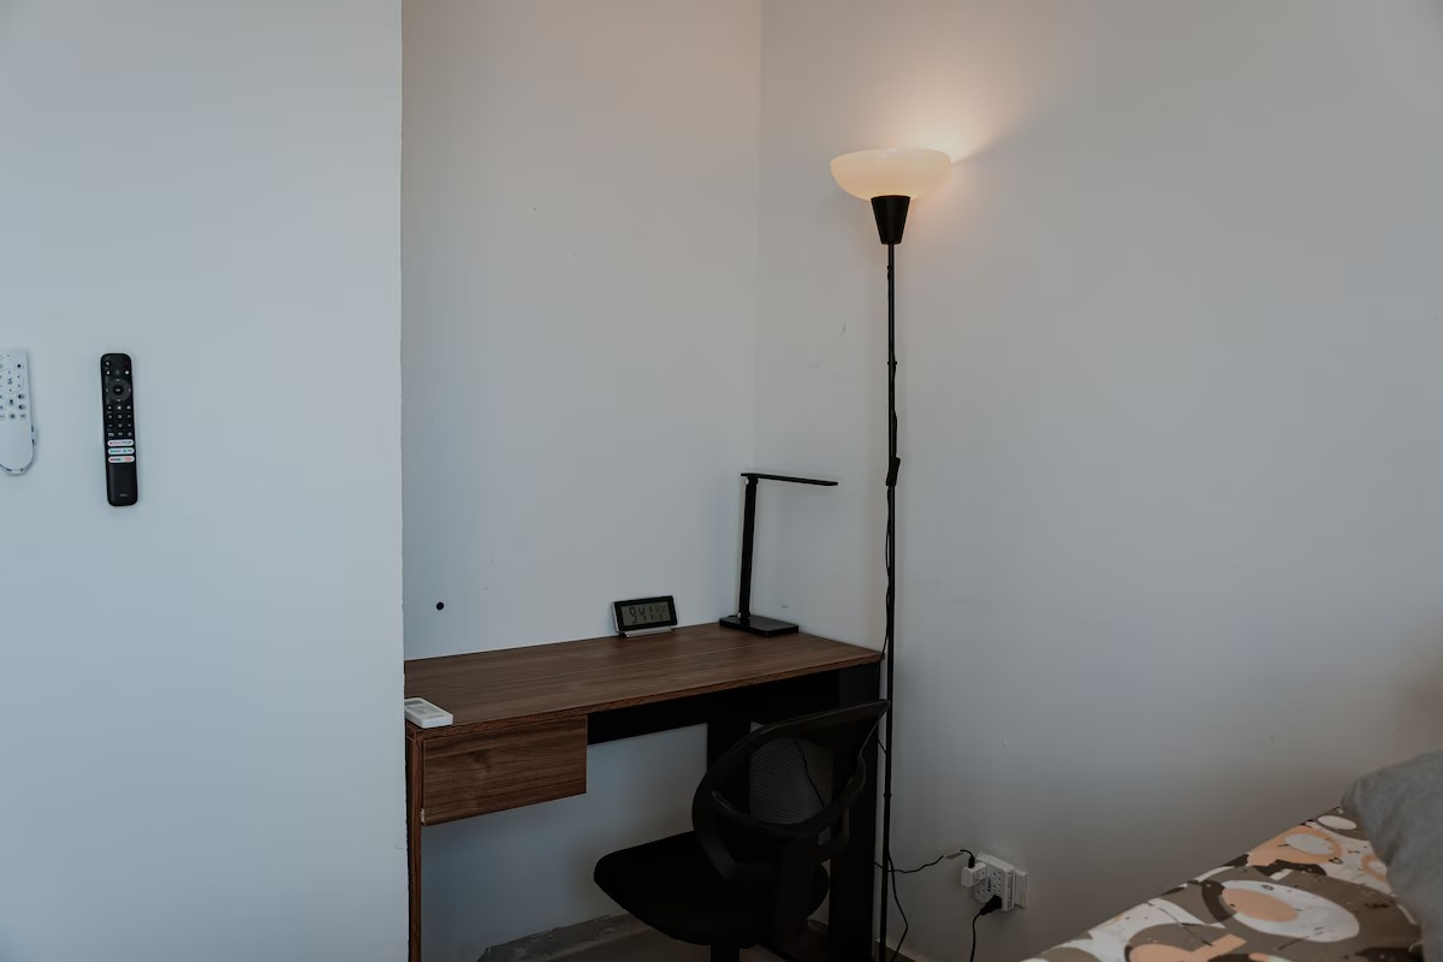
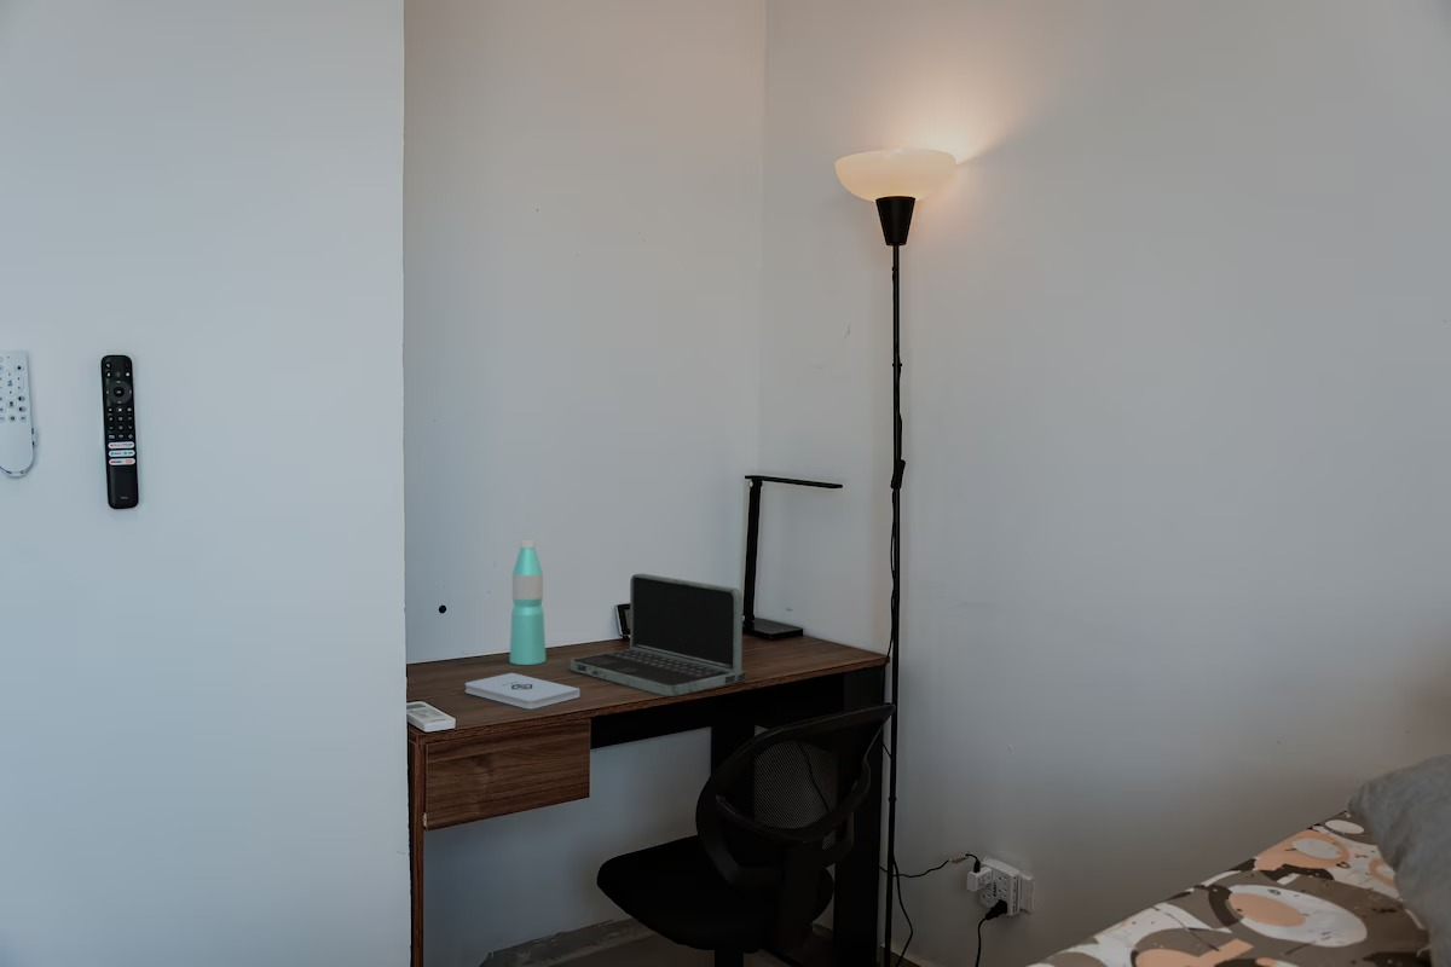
+ laptop [570,573,747,697]
+ water bottle [508,539,547,666]
+ notepad [464,672,580,710]
